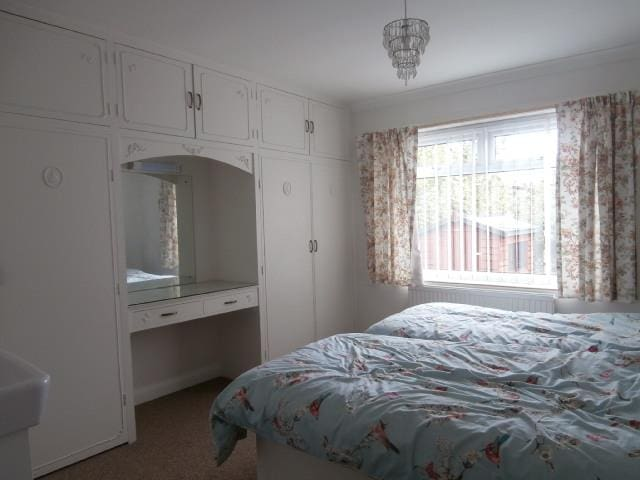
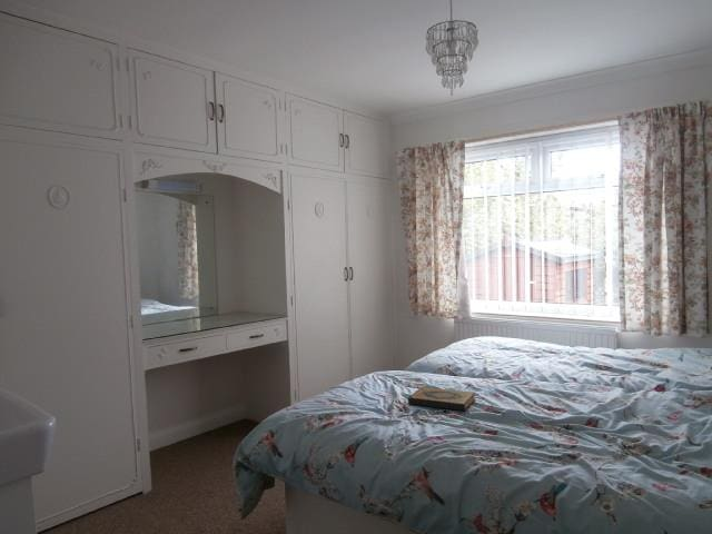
+ hardback book [407,386,477,412]
